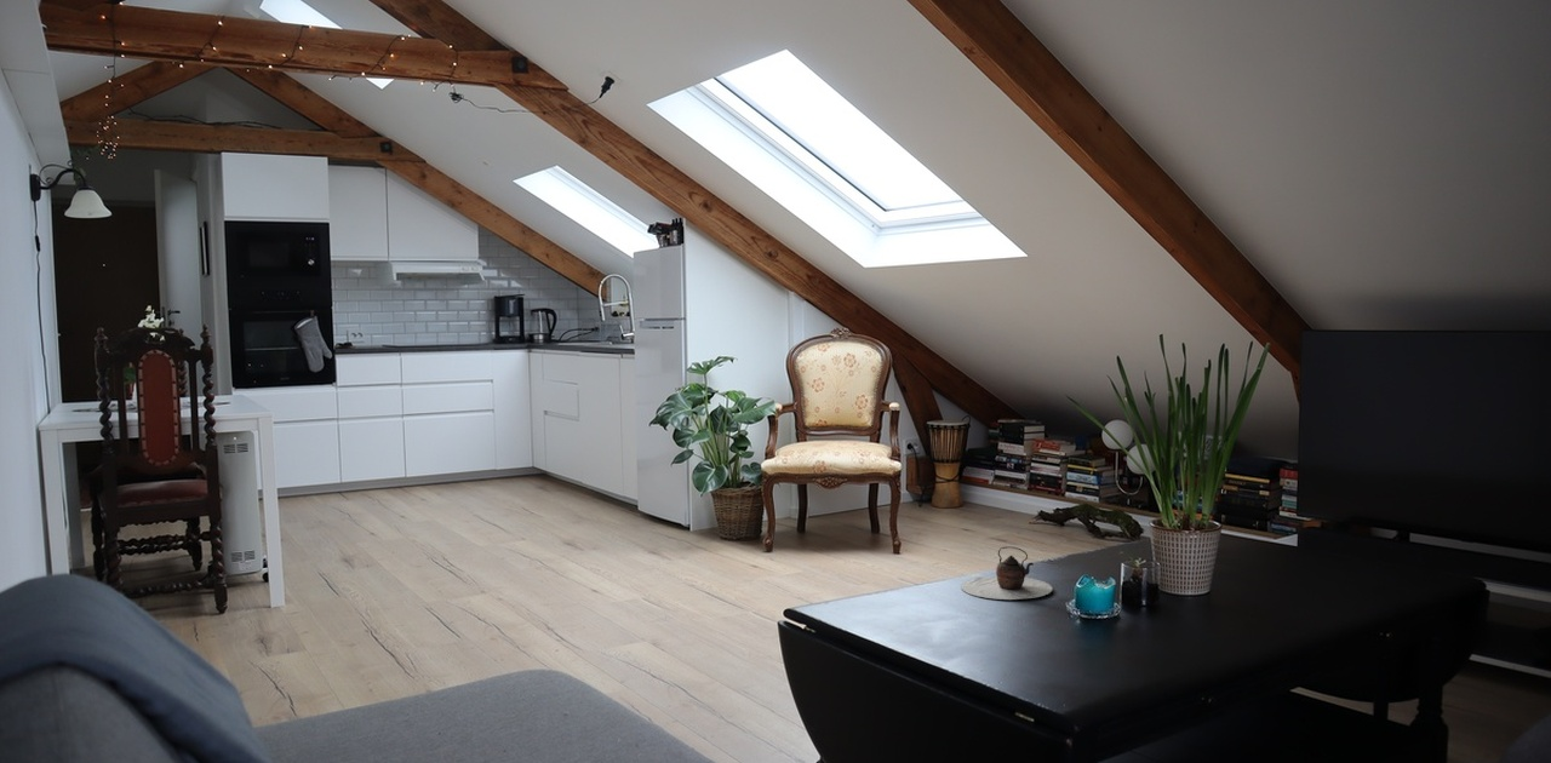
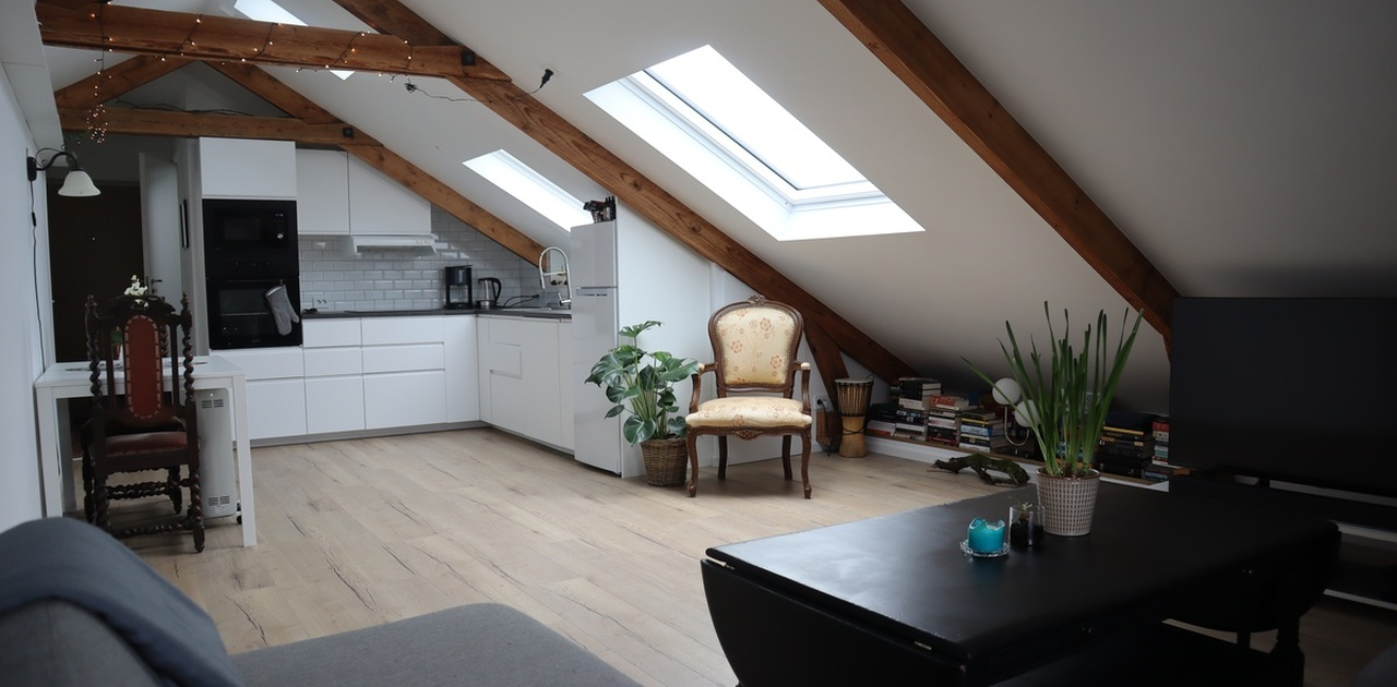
- teapot [960,545,1053,601]
